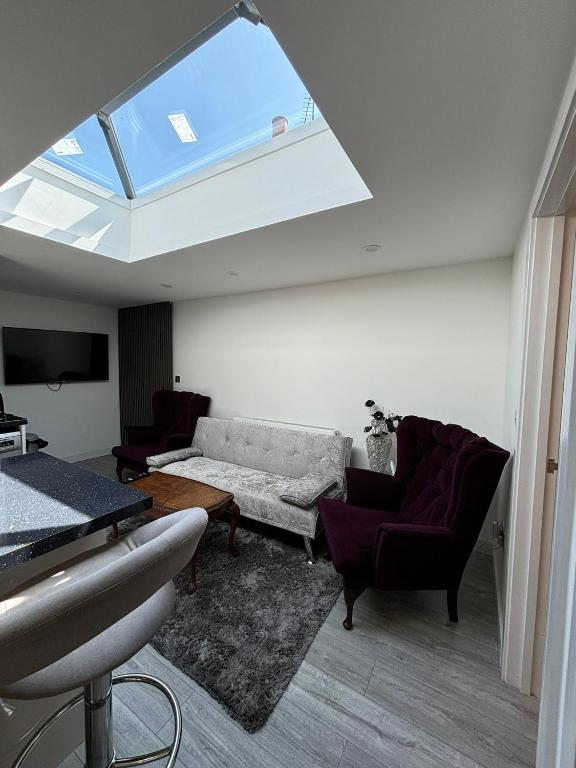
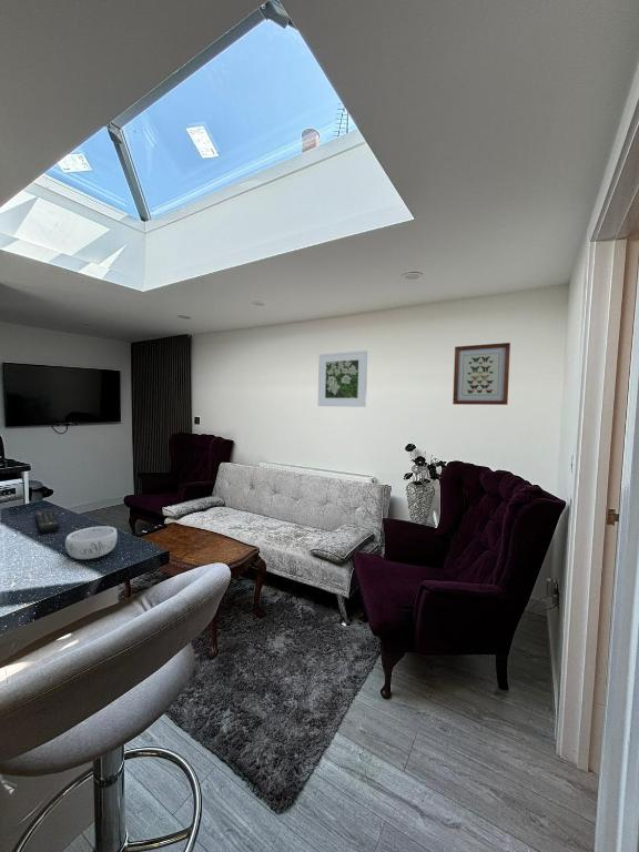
+ wall art [452,342,511,406]
+ decorative bowl [64,525,119,560]
+ remote control [34,509,61,534]
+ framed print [317,349,368,408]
